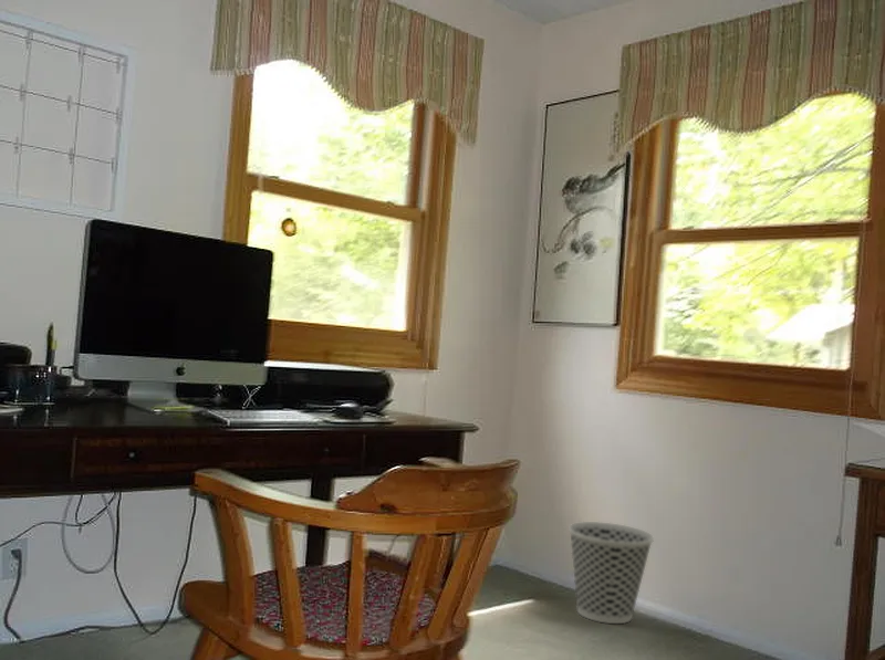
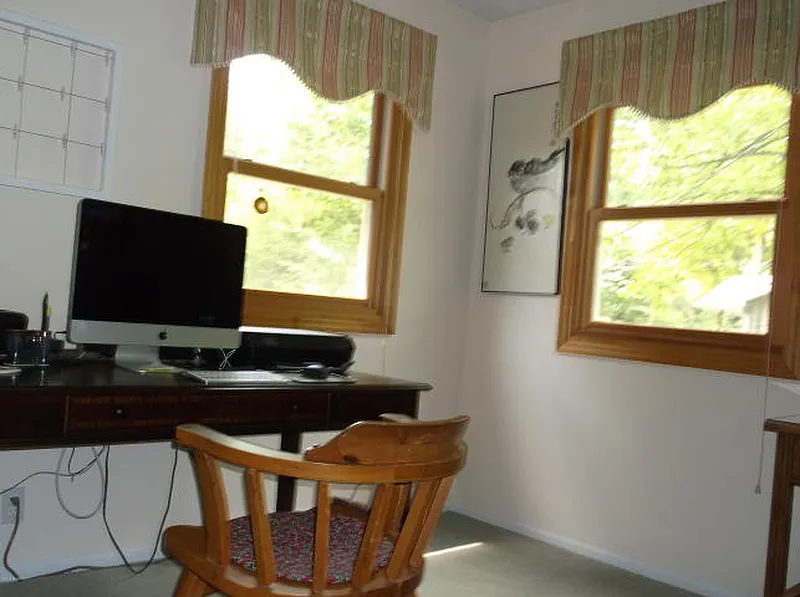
- wastebasket [568,521,655,625]
